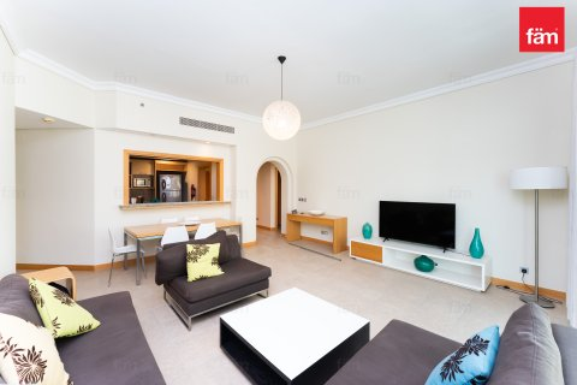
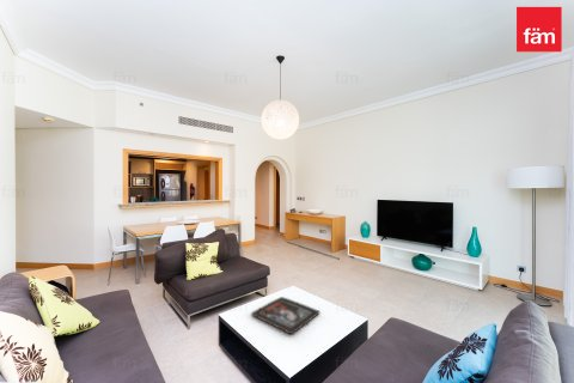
+ religious icon [250,296,322,335]
